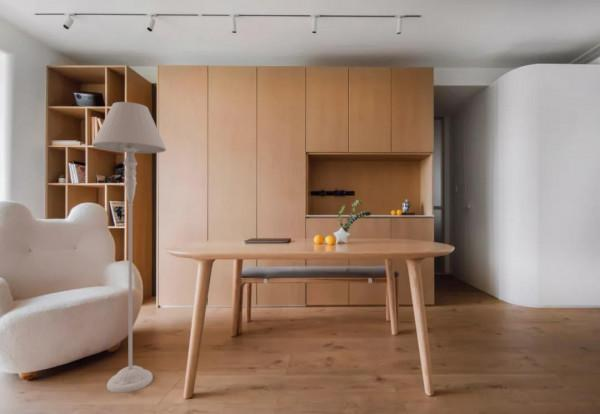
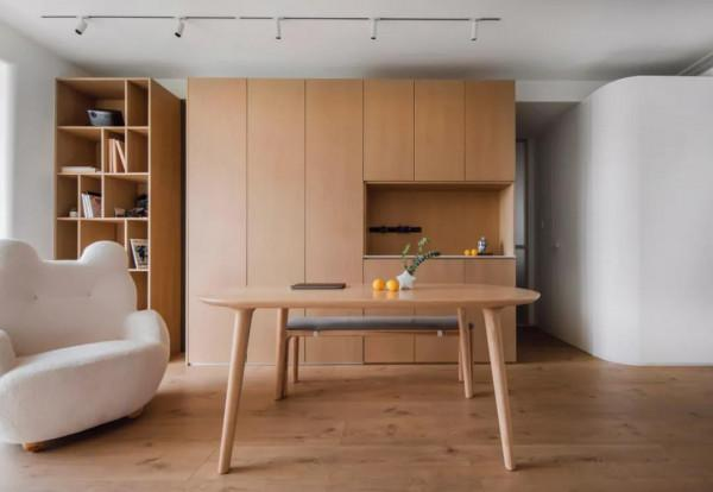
- floor lamp [91,101,167,394]
